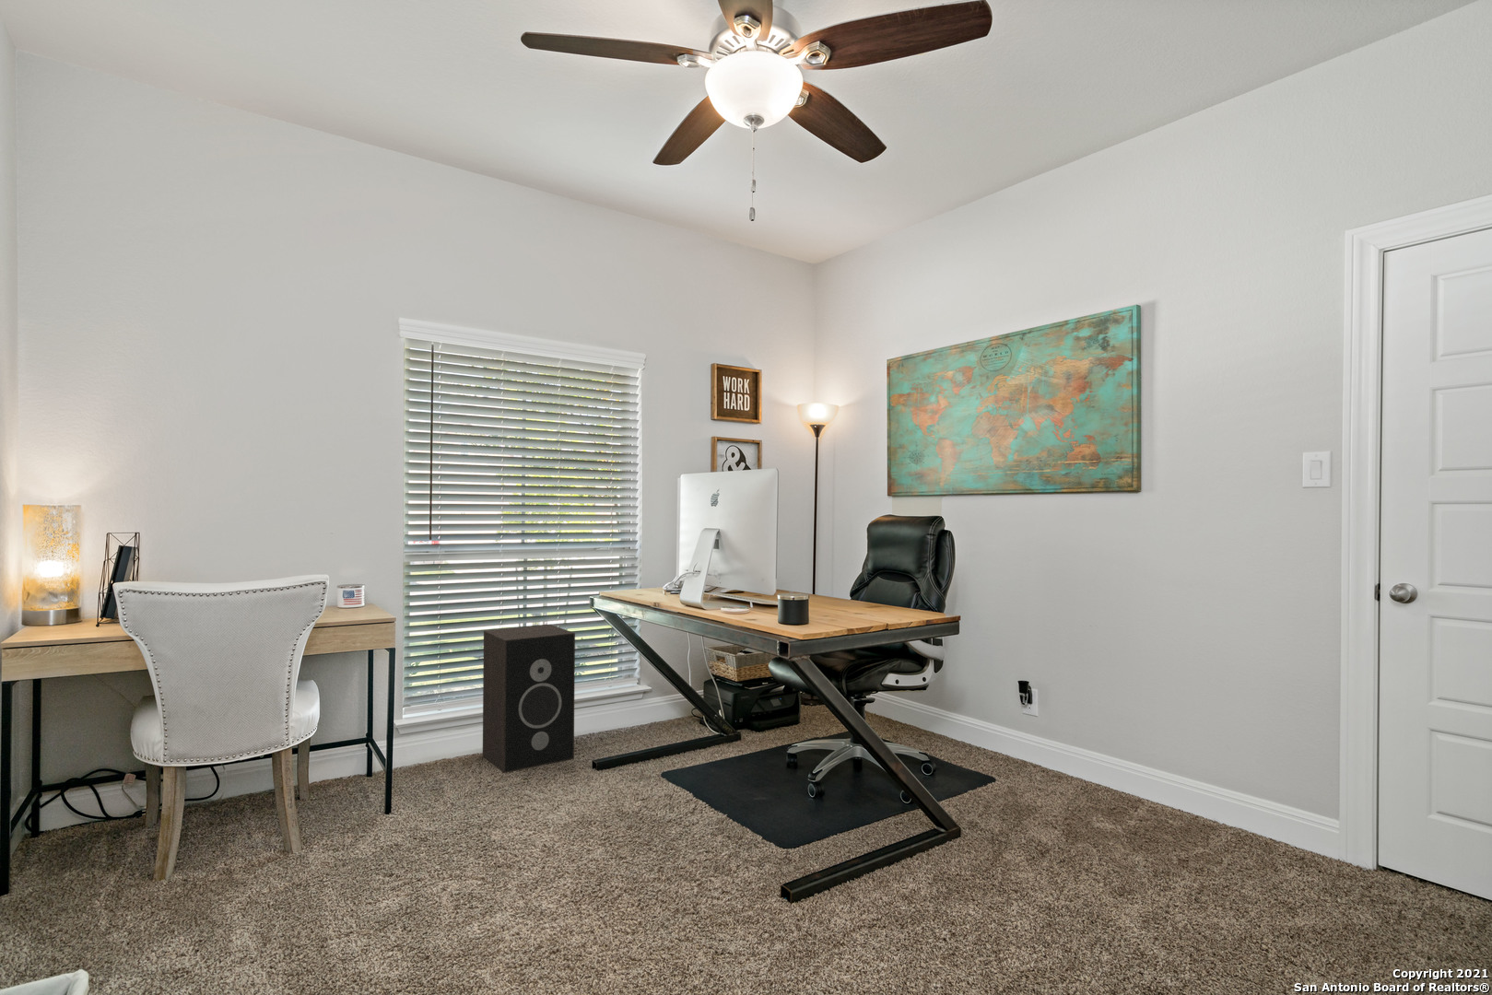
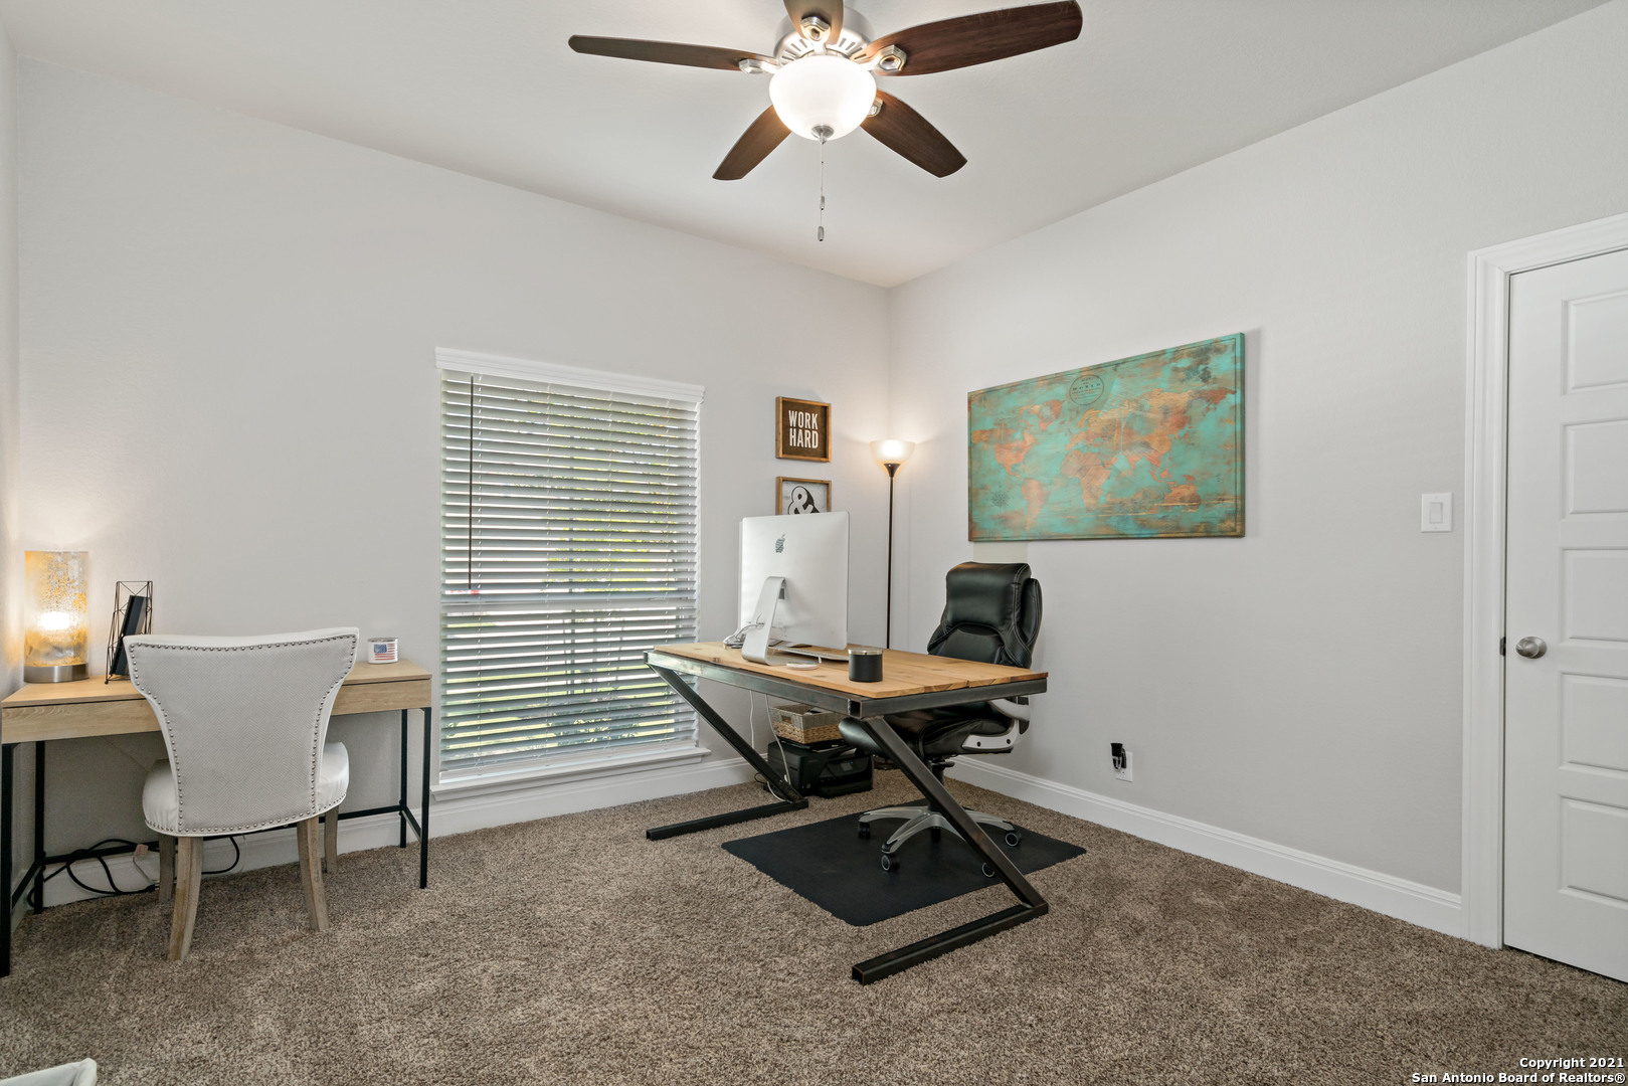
- speaker [482,624,575,774]
